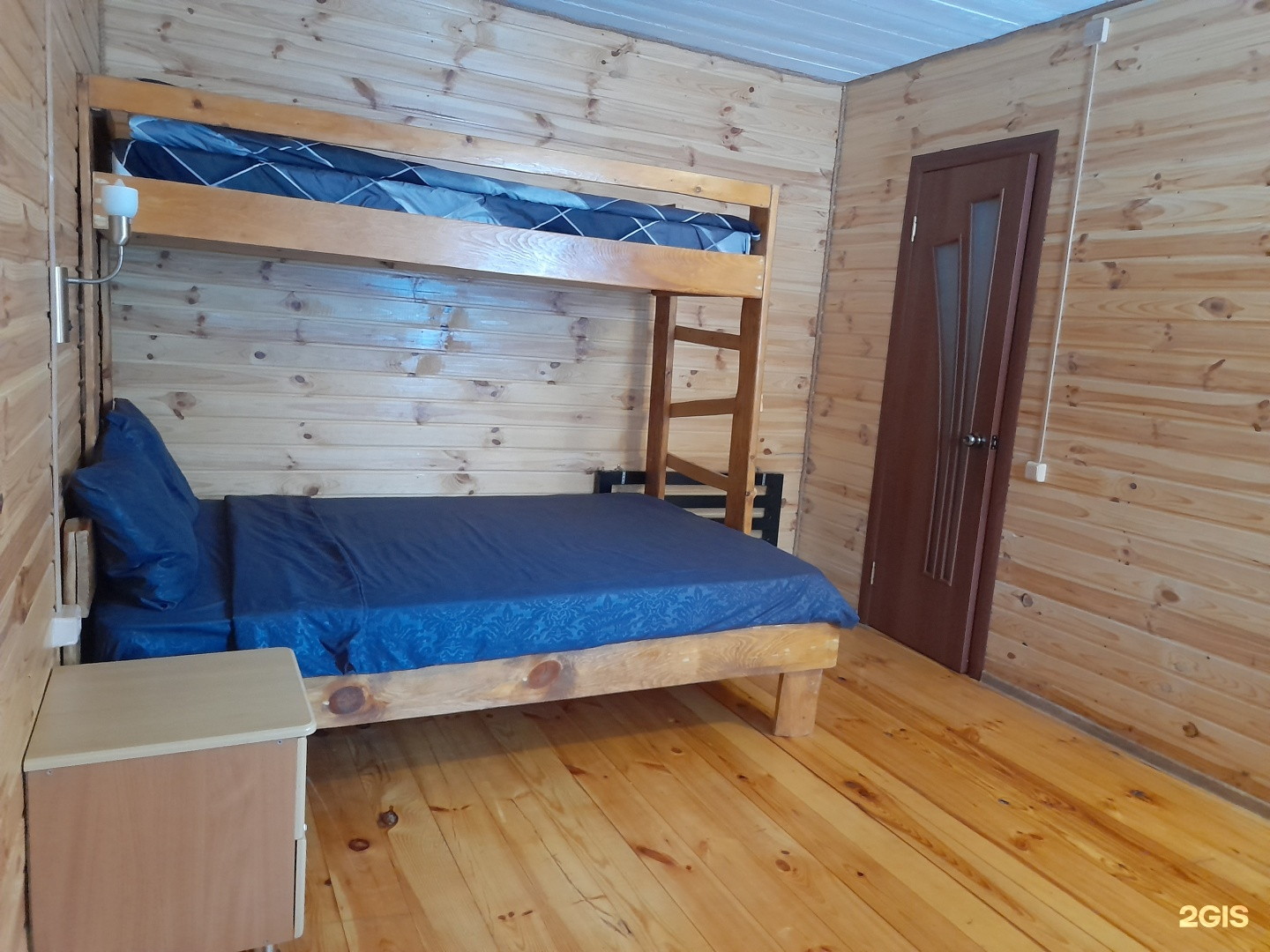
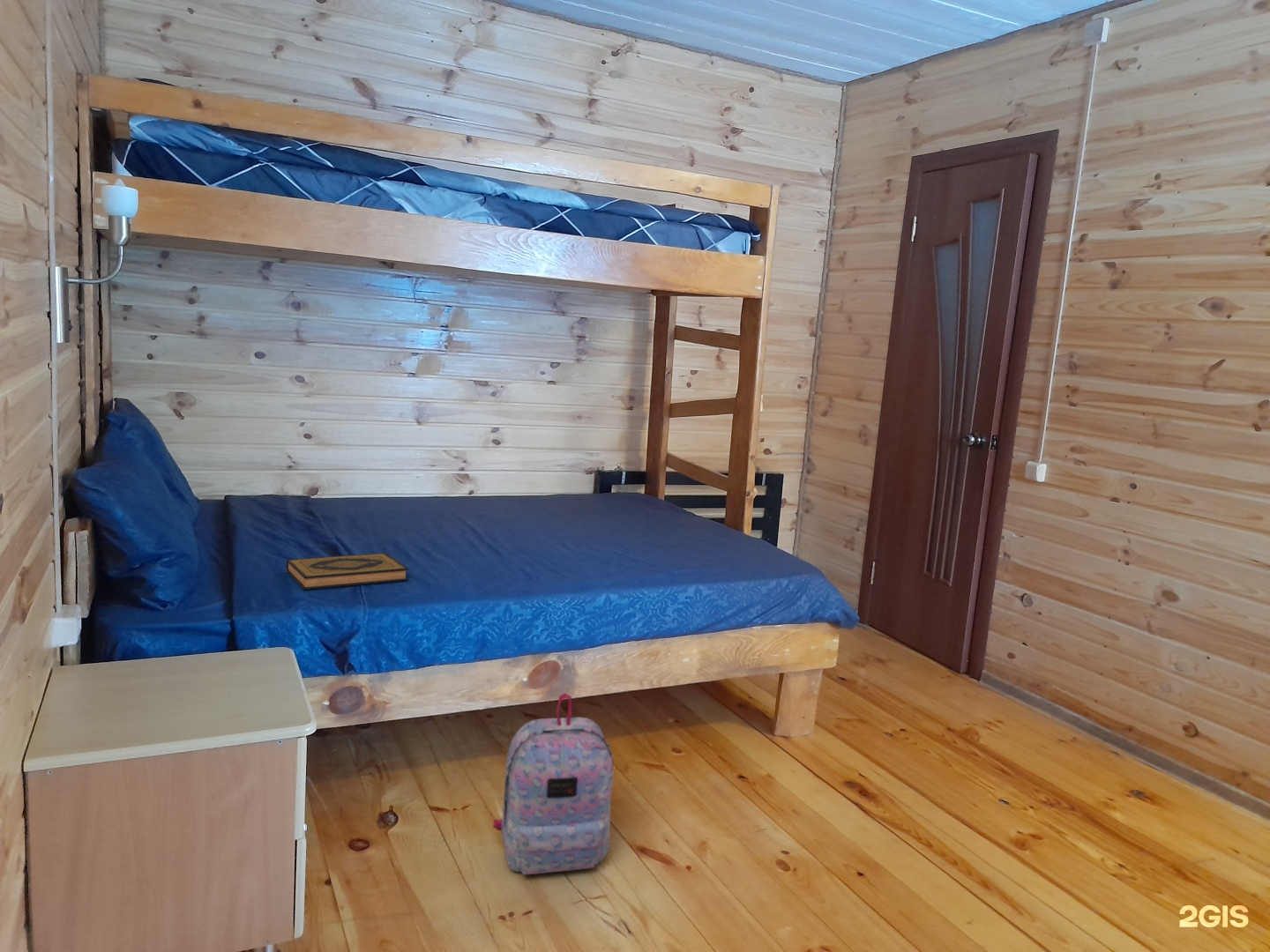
+ backpack [492,692,615,875]
+ hardback book [285,553,409,591]
